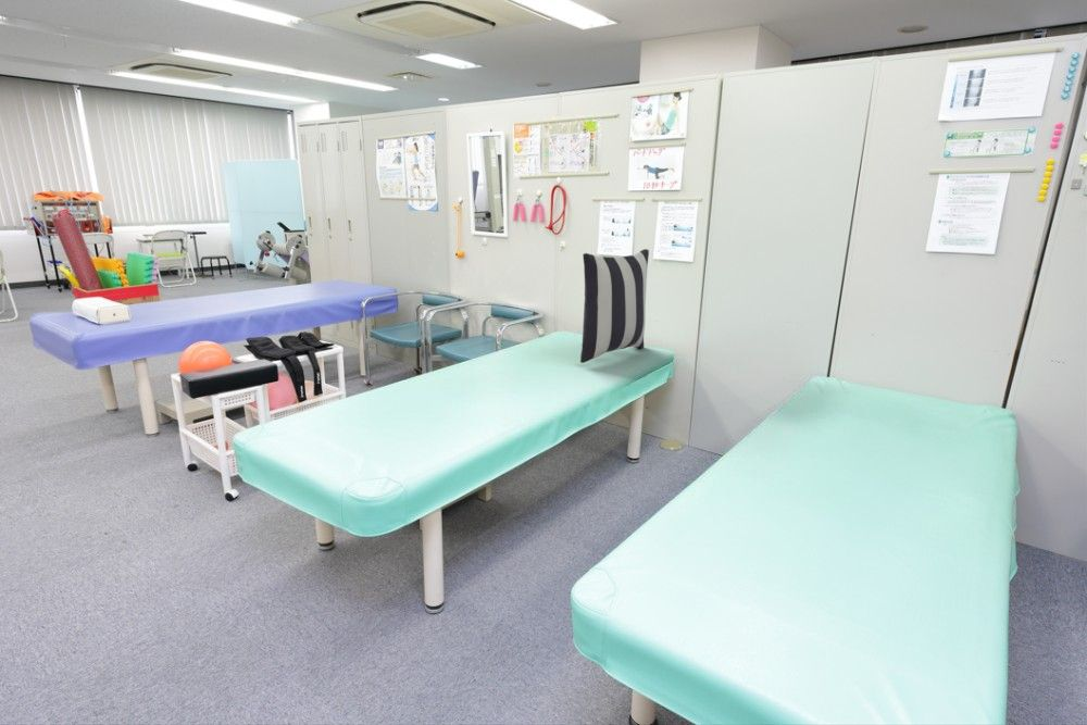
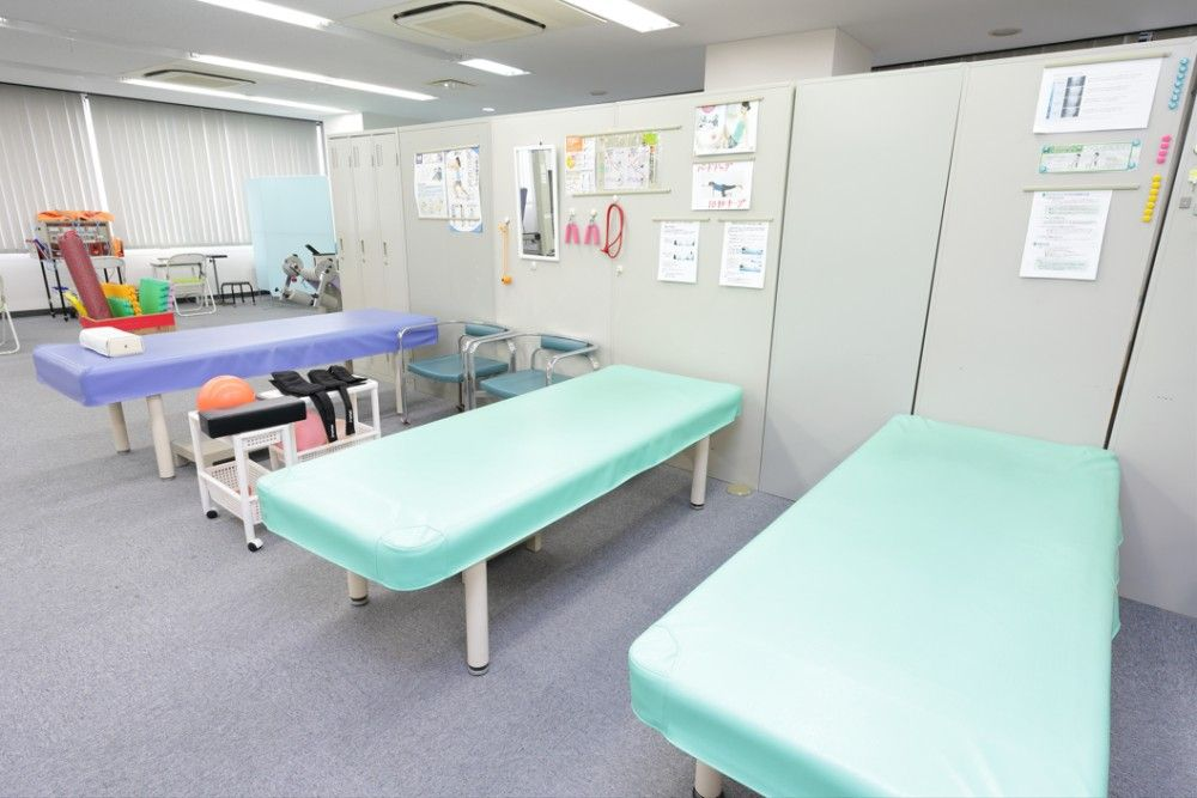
- pillow [579,248,650,364]
